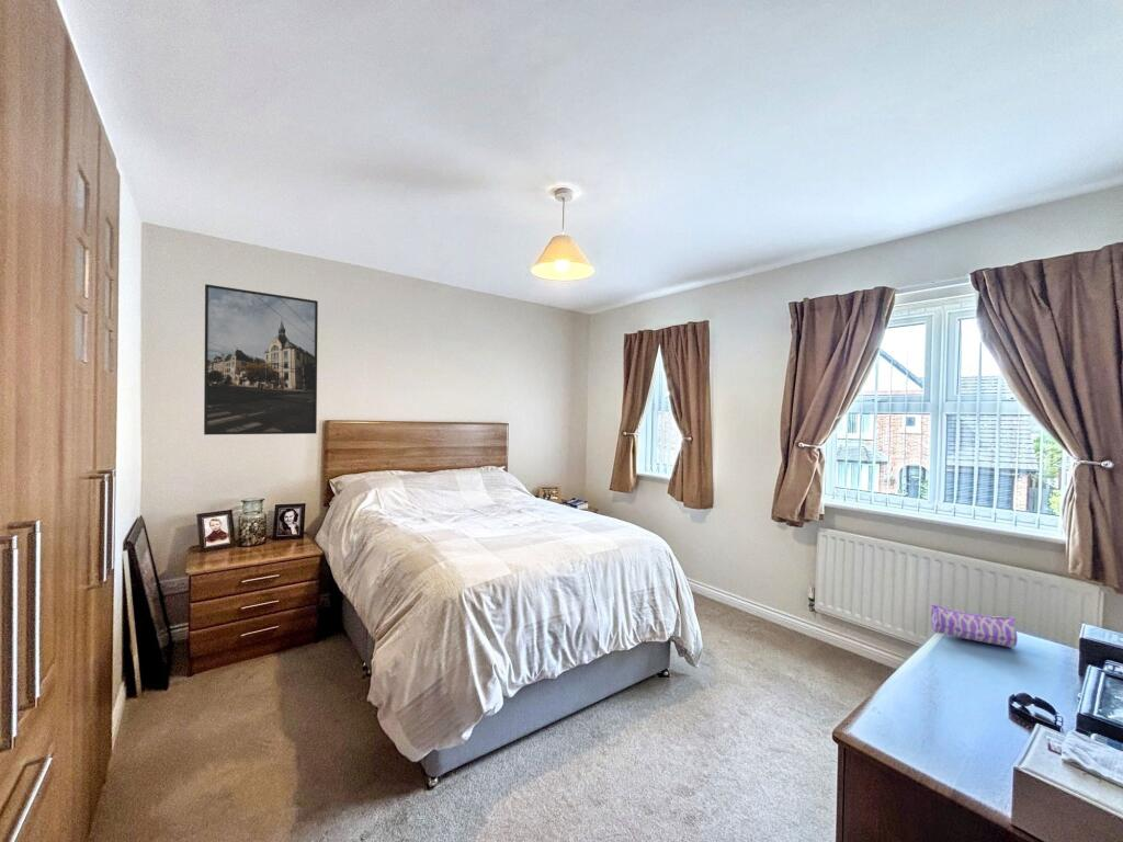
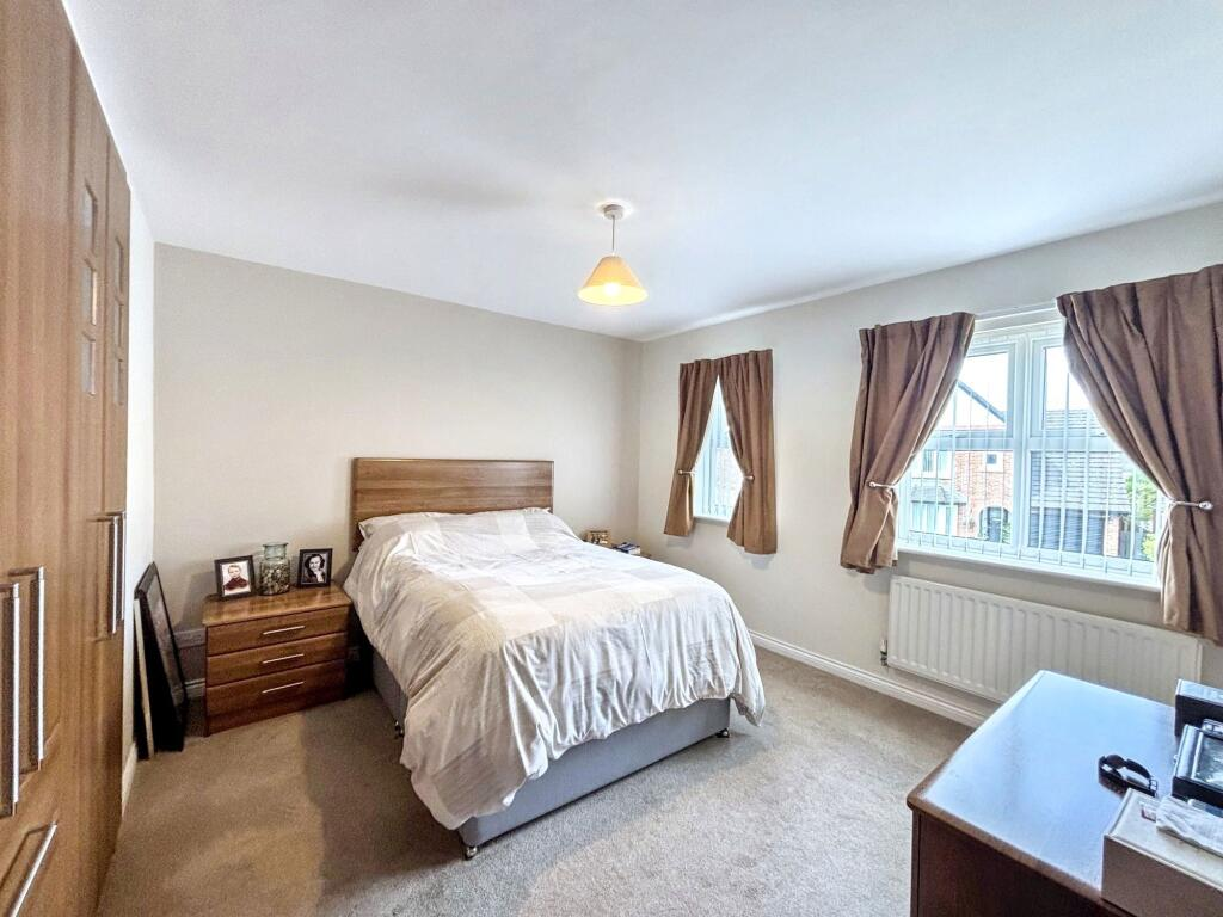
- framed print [203,283,319,436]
- pencil case [929,602,1019,648]
